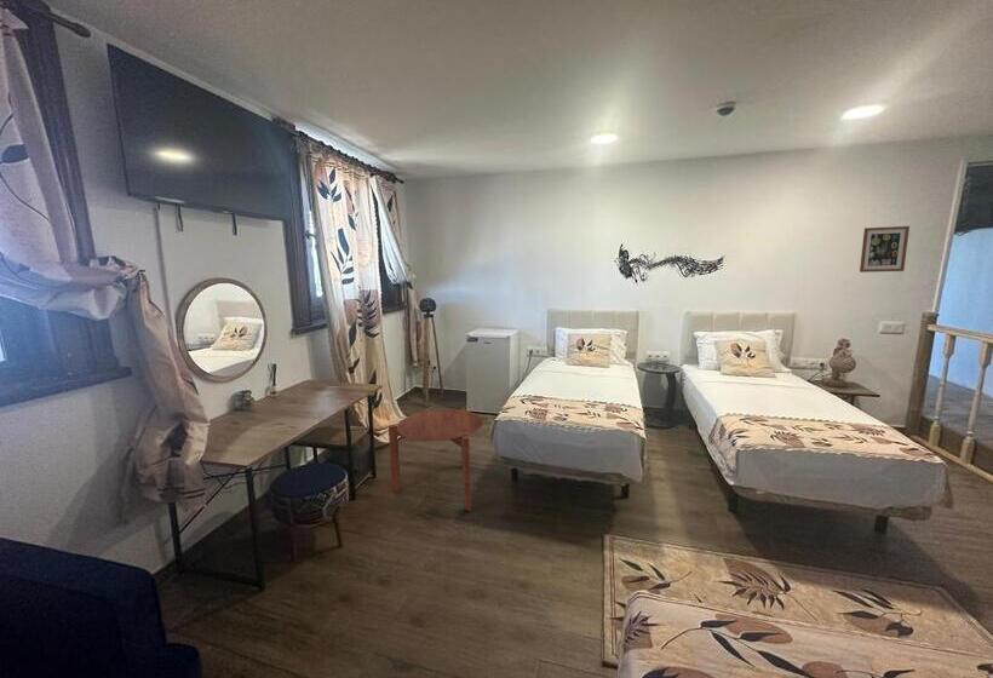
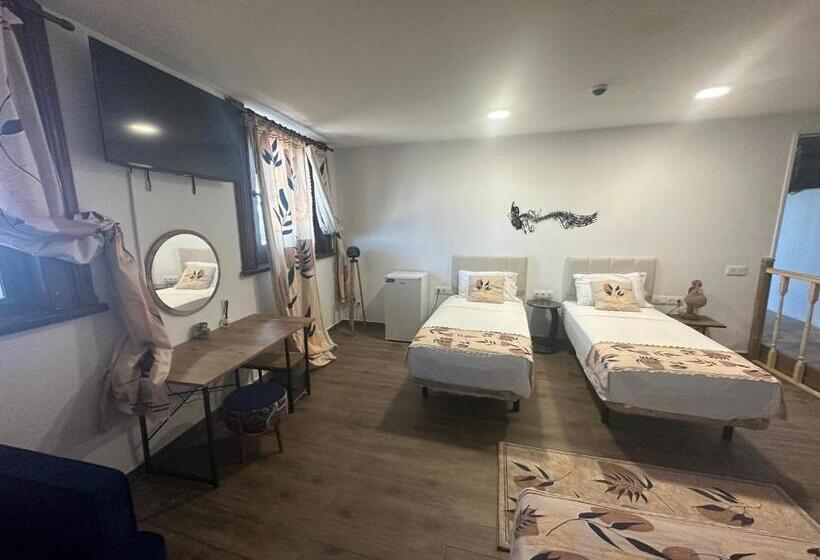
- wall art [859,225,911,274]
- side table [388,407,484,512]
